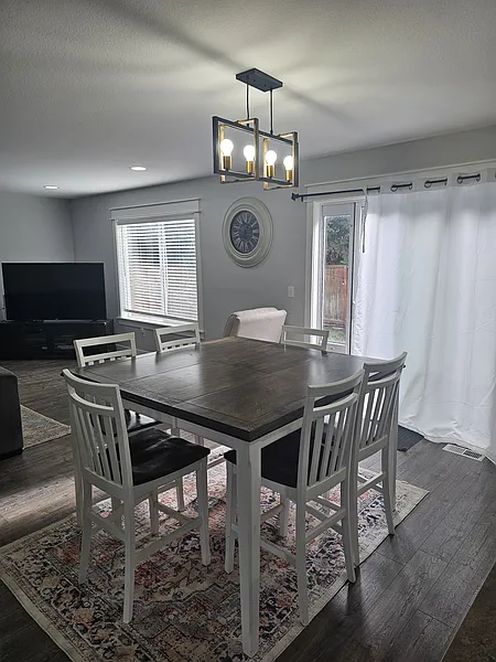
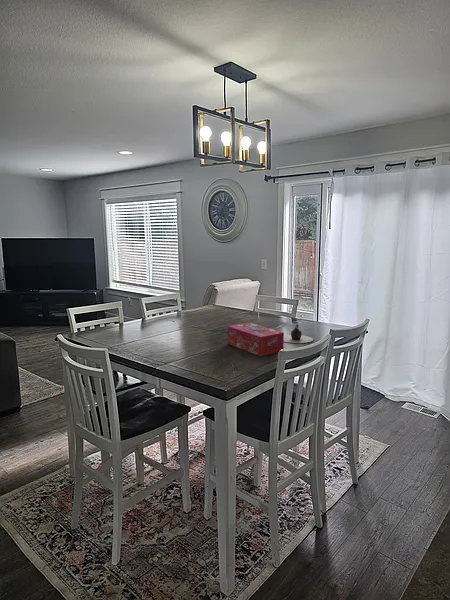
+ teapot [284,324,314,344]
+ tissue box [226,322,285,357]
